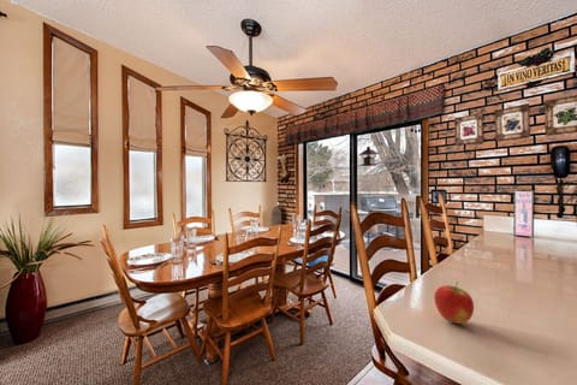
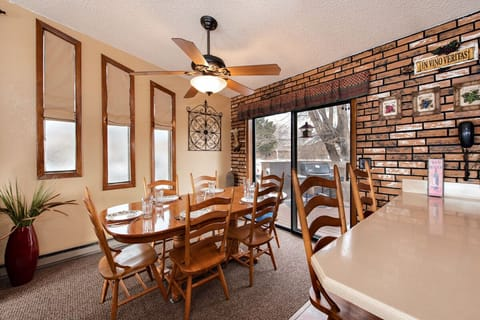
- apple [433,280,475,325]
